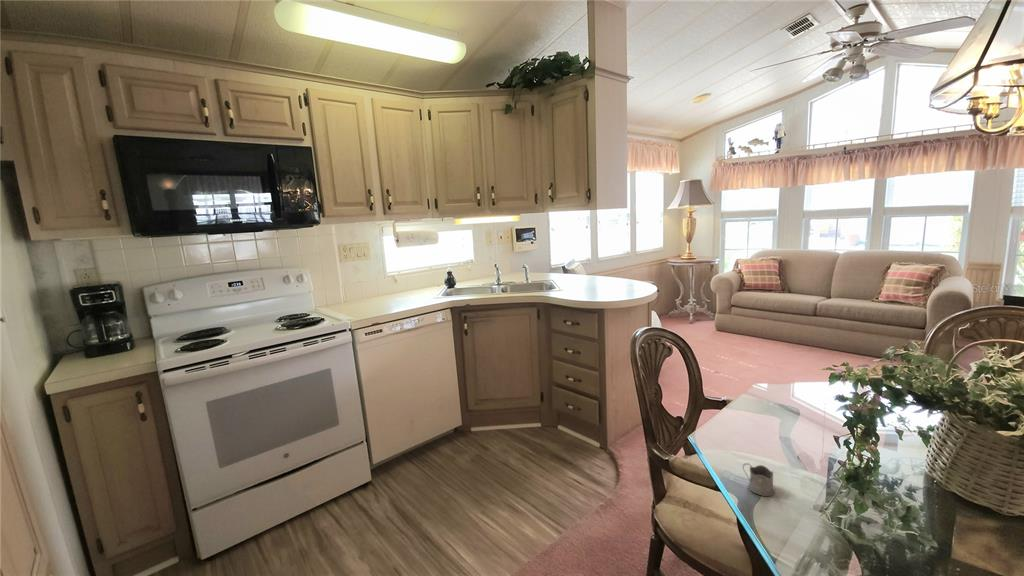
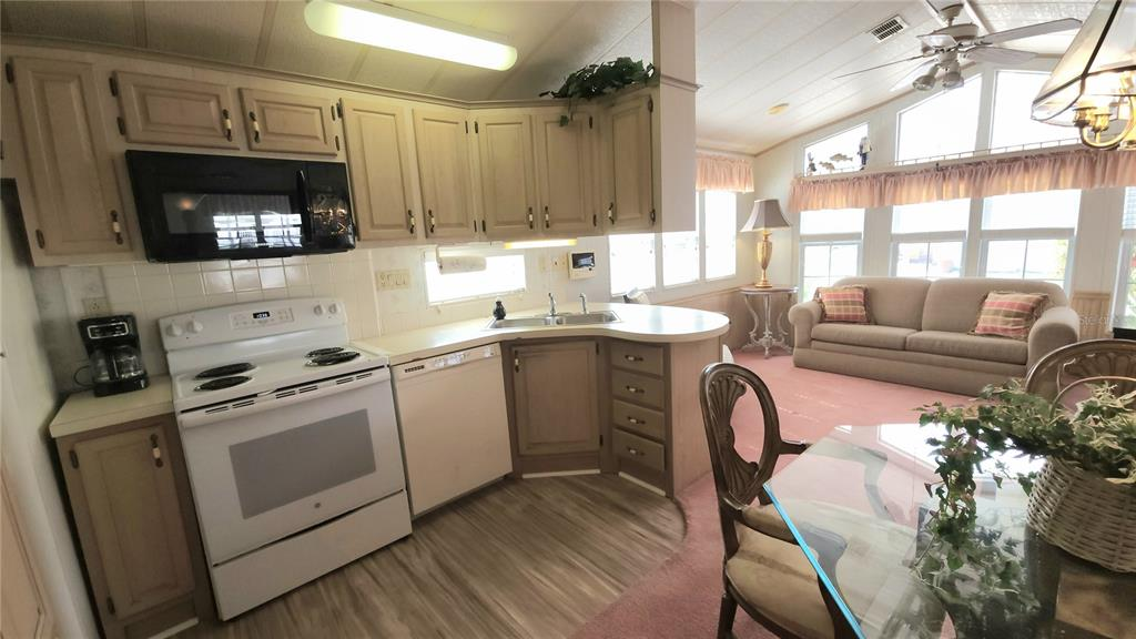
- tea glass holder [742,462,776,497]
